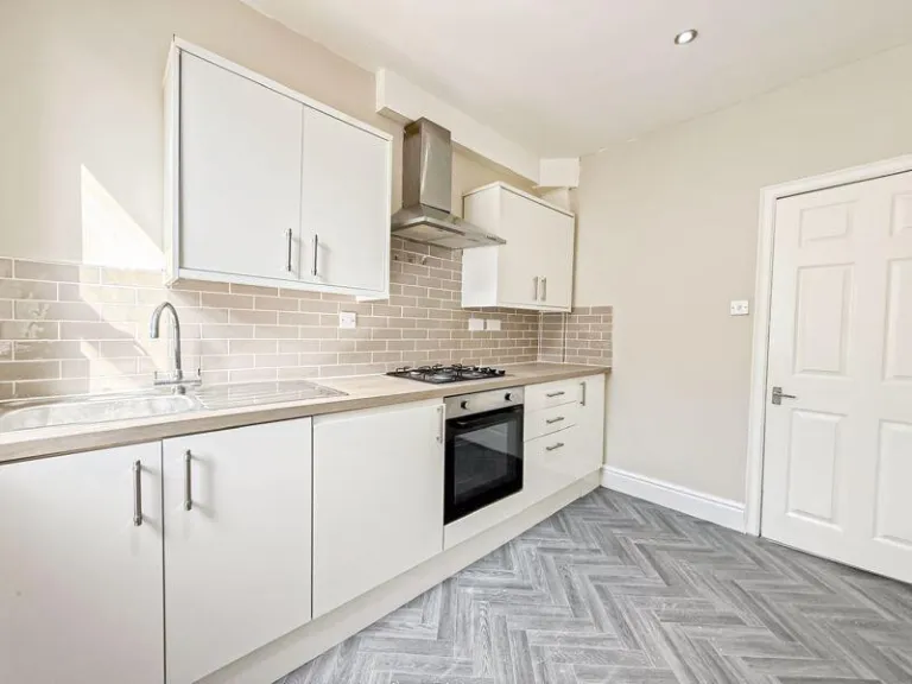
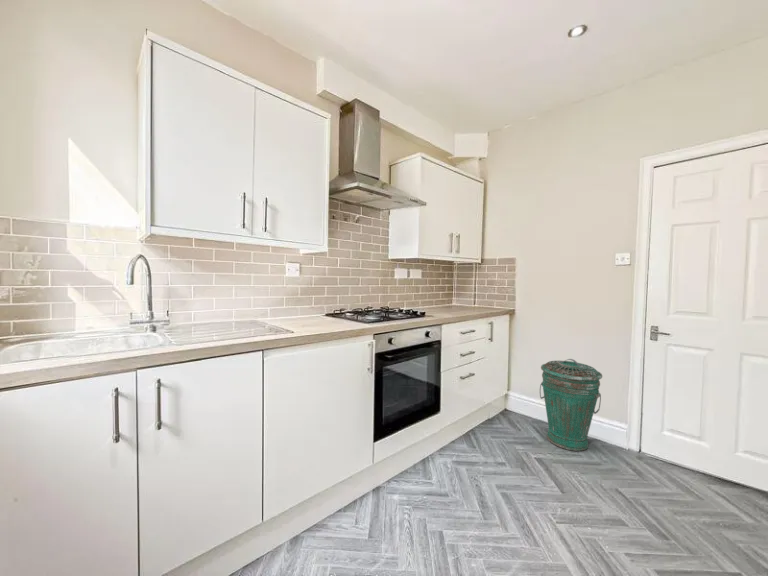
+ trash can [539,358,603,452]
